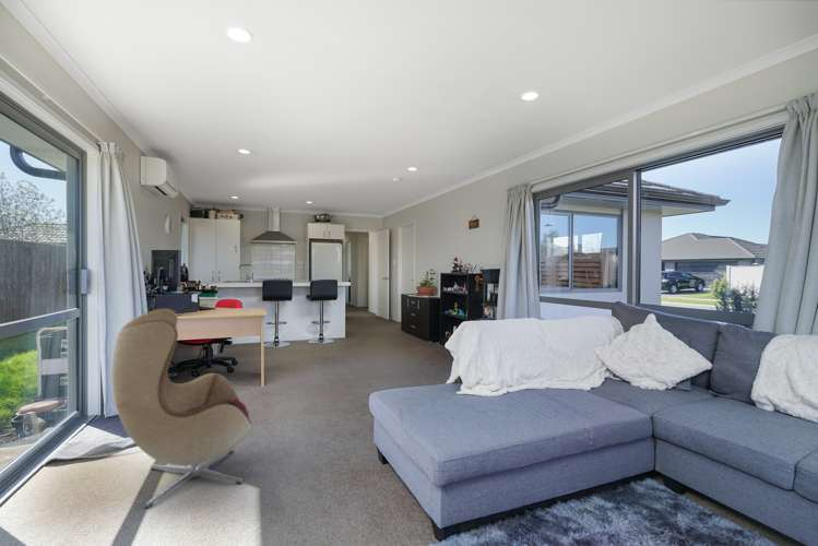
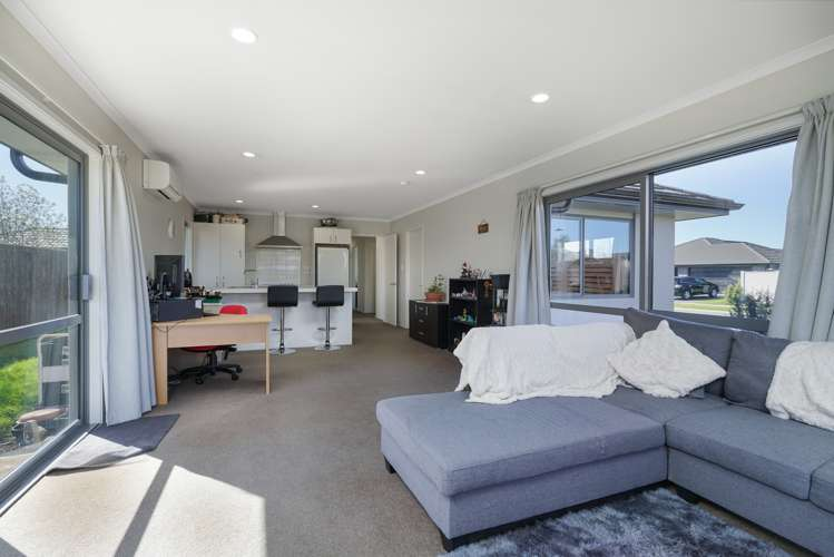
- armchair [111,308,253,510]
